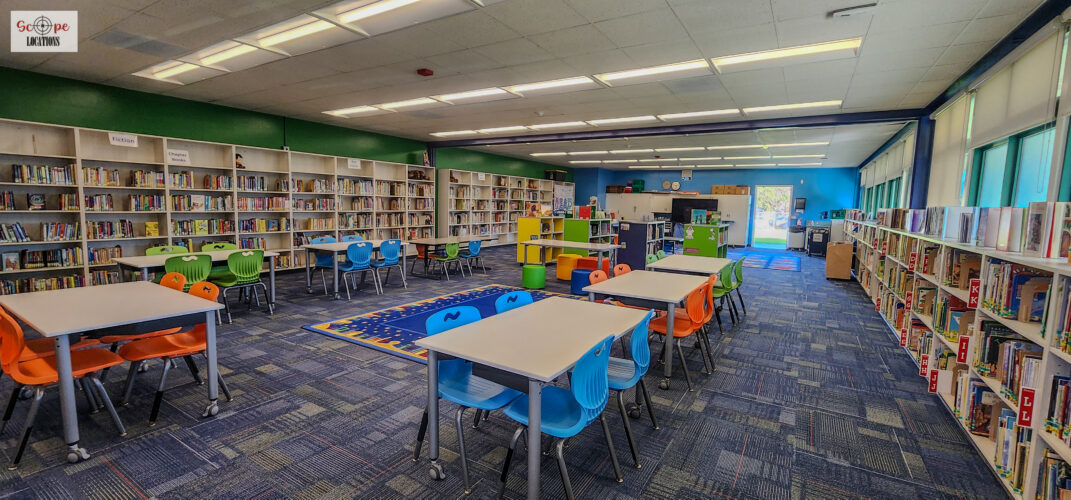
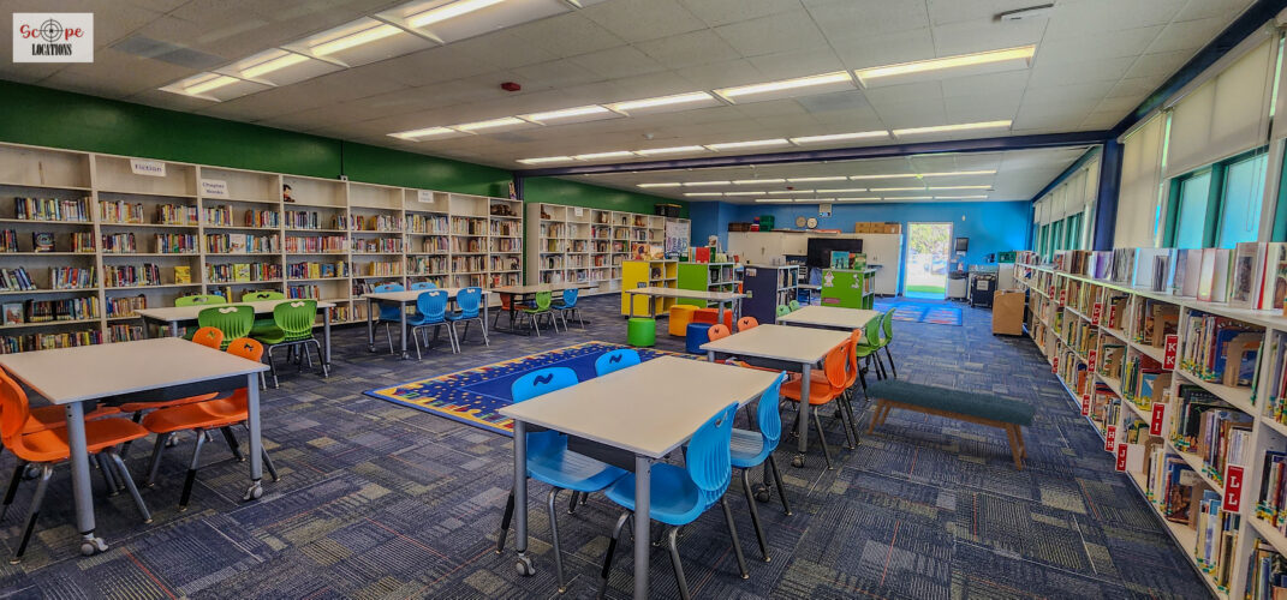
+ bench [865,378,1037,472]
